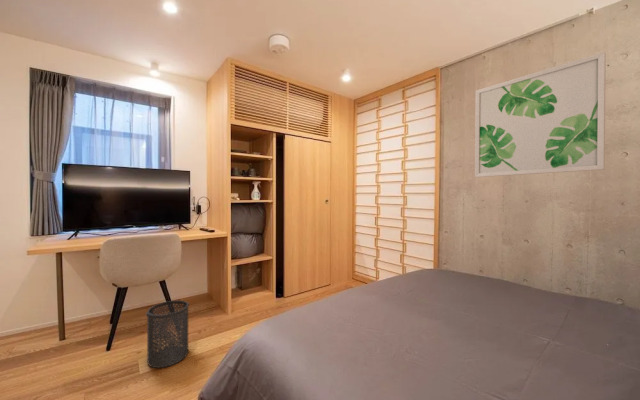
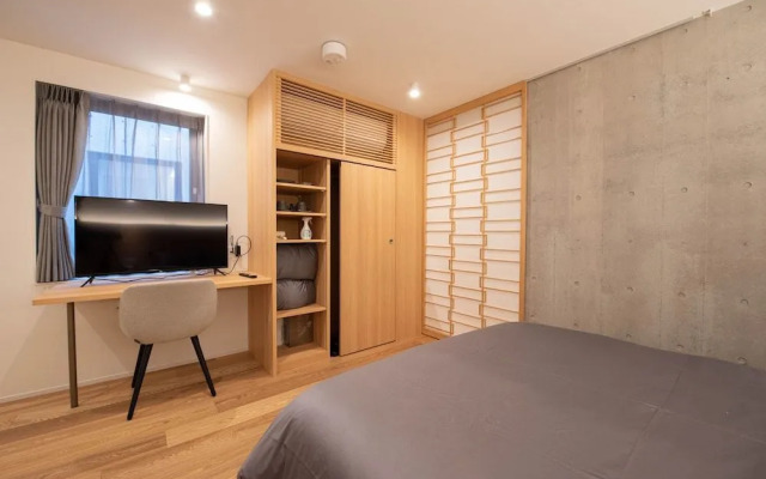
- wall art [474,51,607,178]
- trash can [145,300,190,369]
